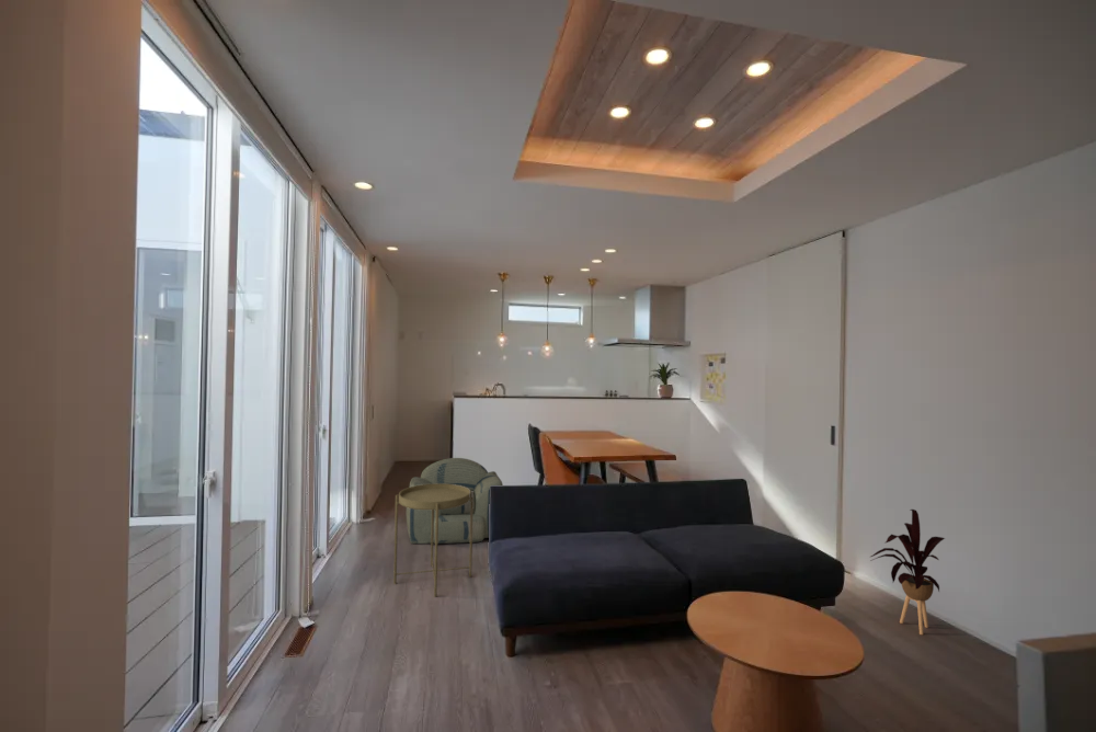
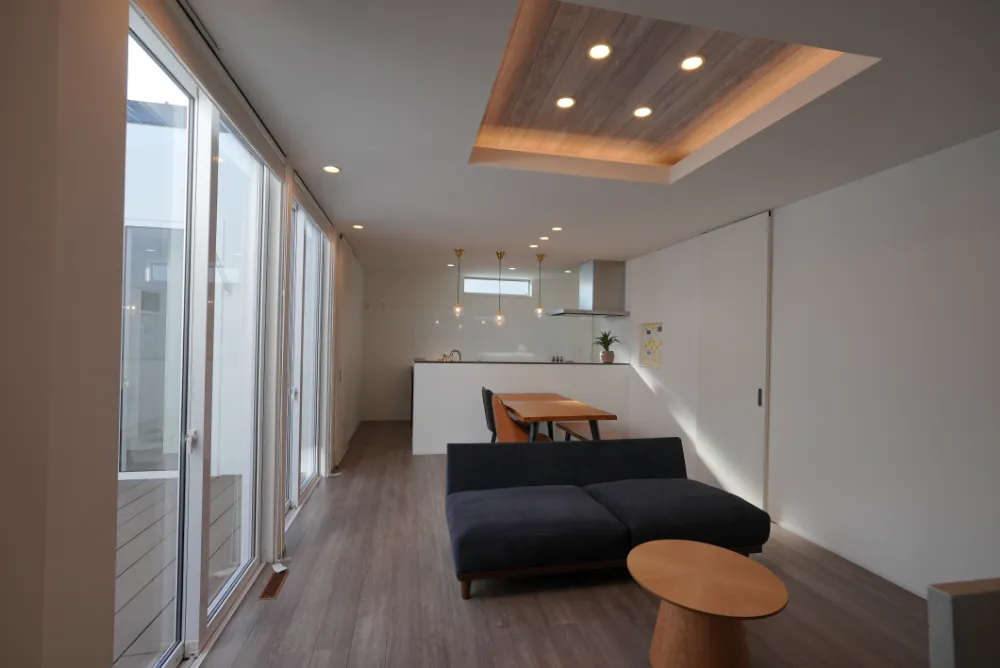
- side table [392,484,473,598]
- armchair [406,457,504,545]
- house plant [869,508,946,636]
